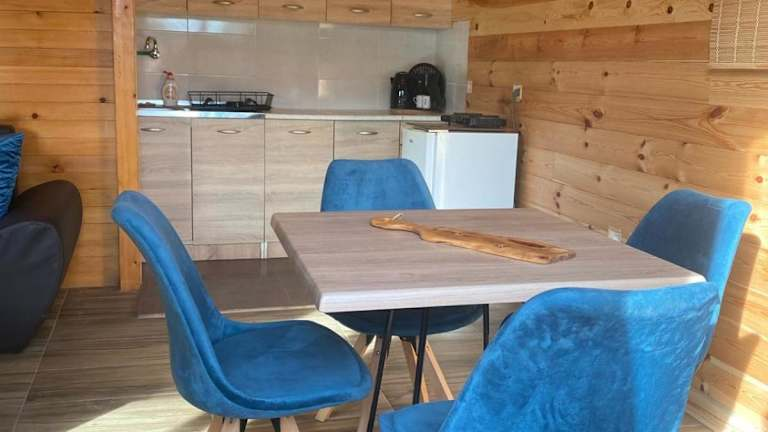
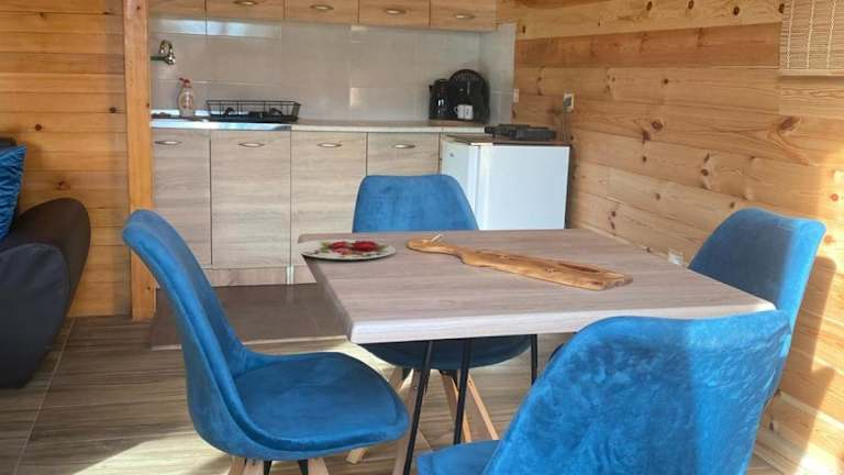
+ plate [290,239,397,261]
